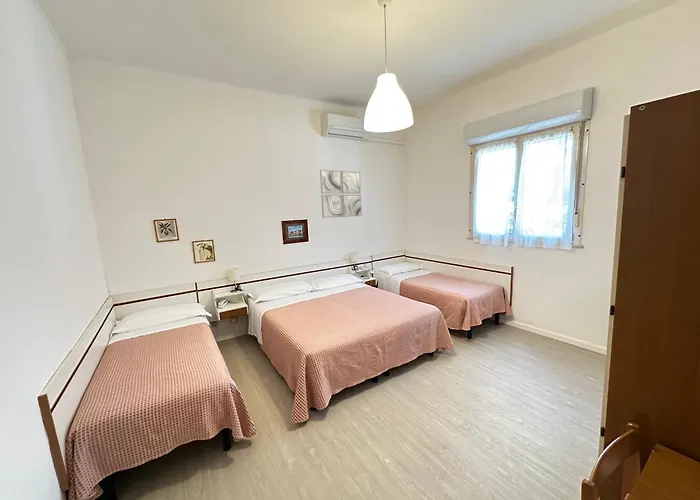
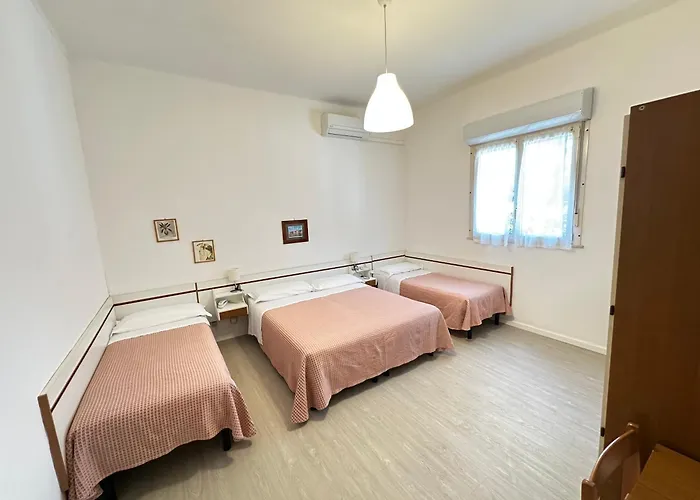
- wall art [319,169,363,219]
